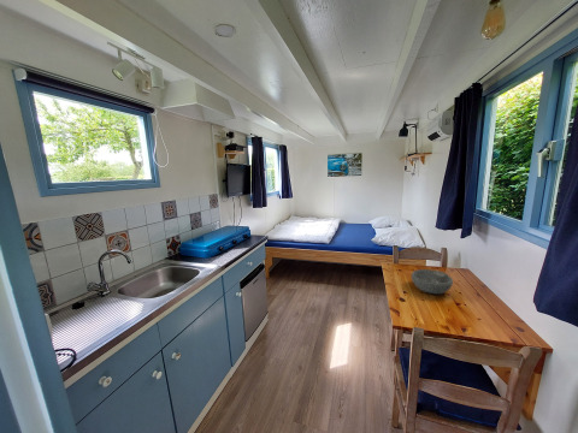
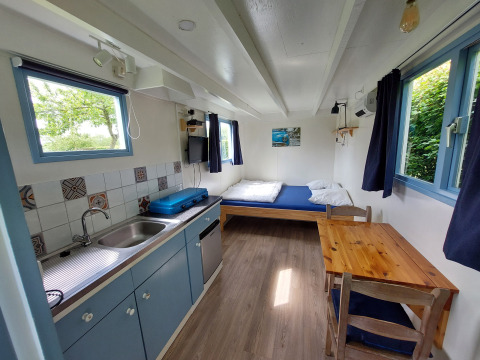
- bowl [411,268,454,295]
